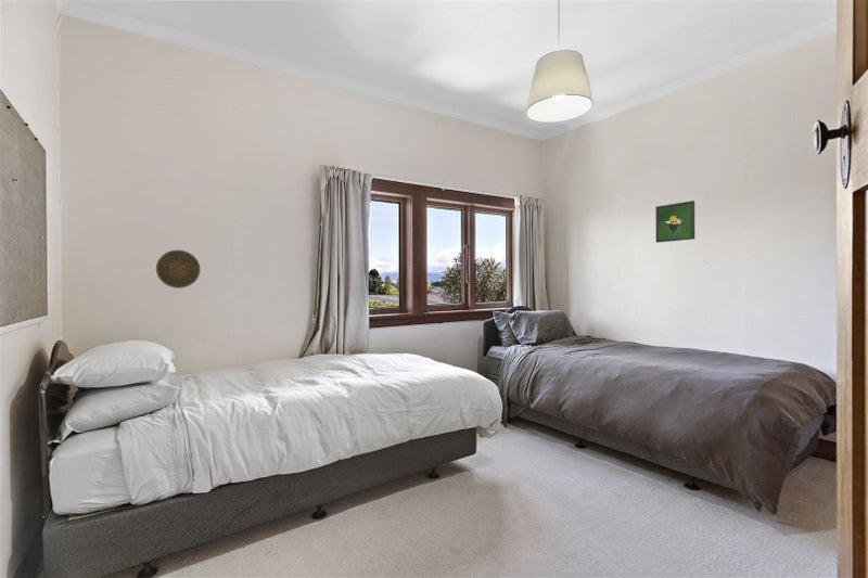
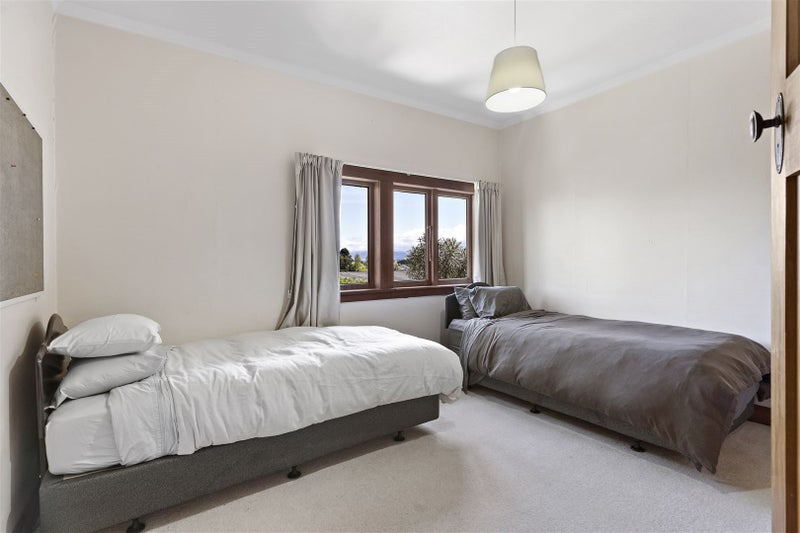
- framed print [654,200,695,244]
- decorative plate [155,249,202,290]
